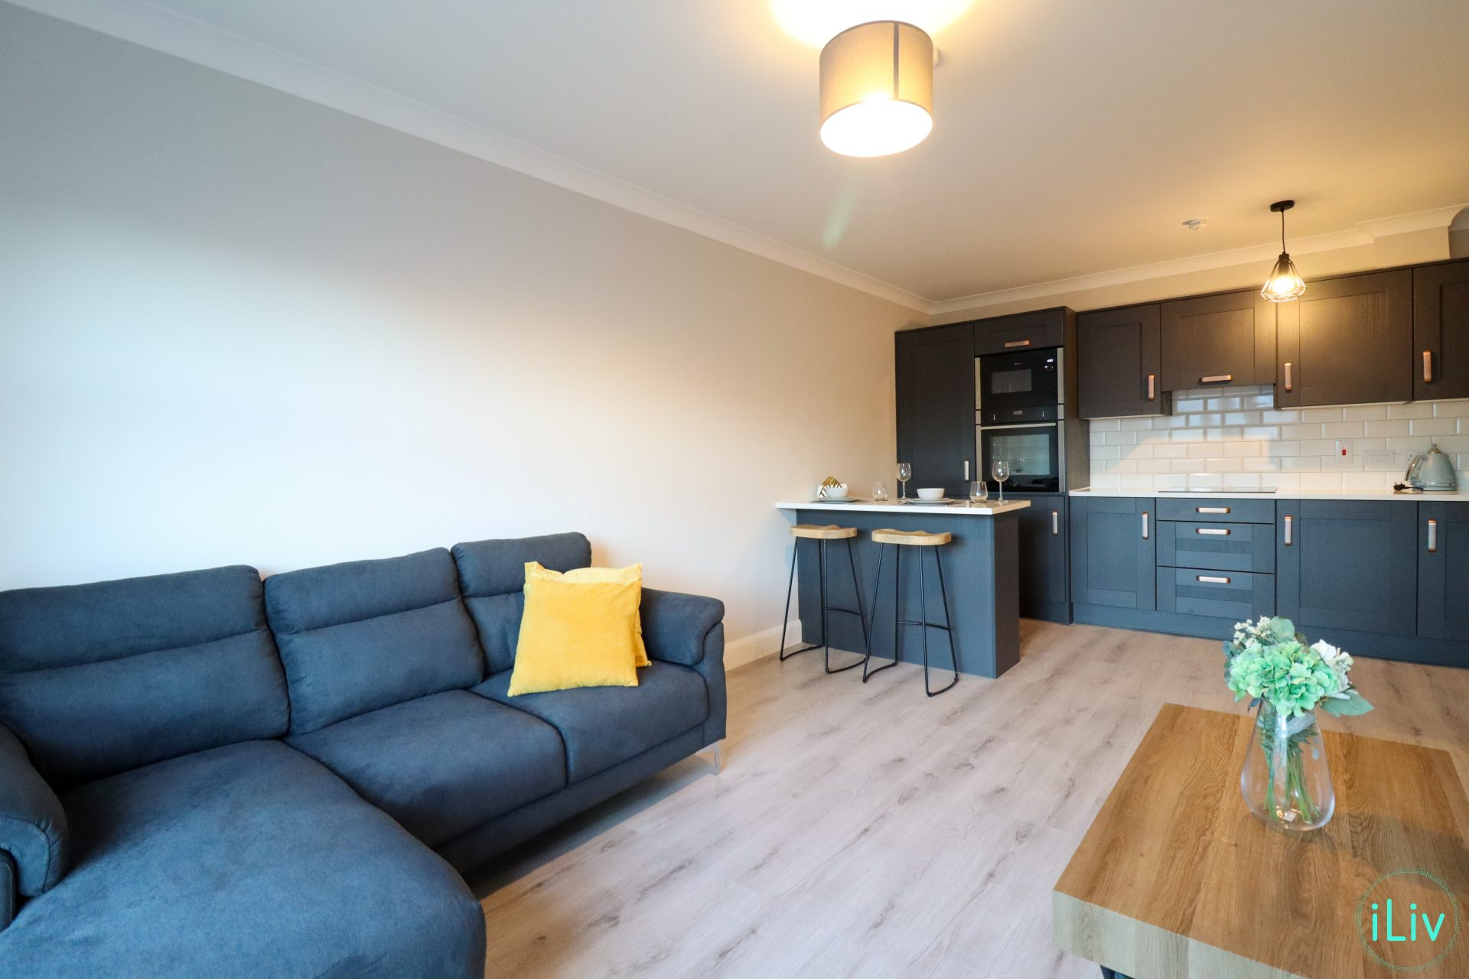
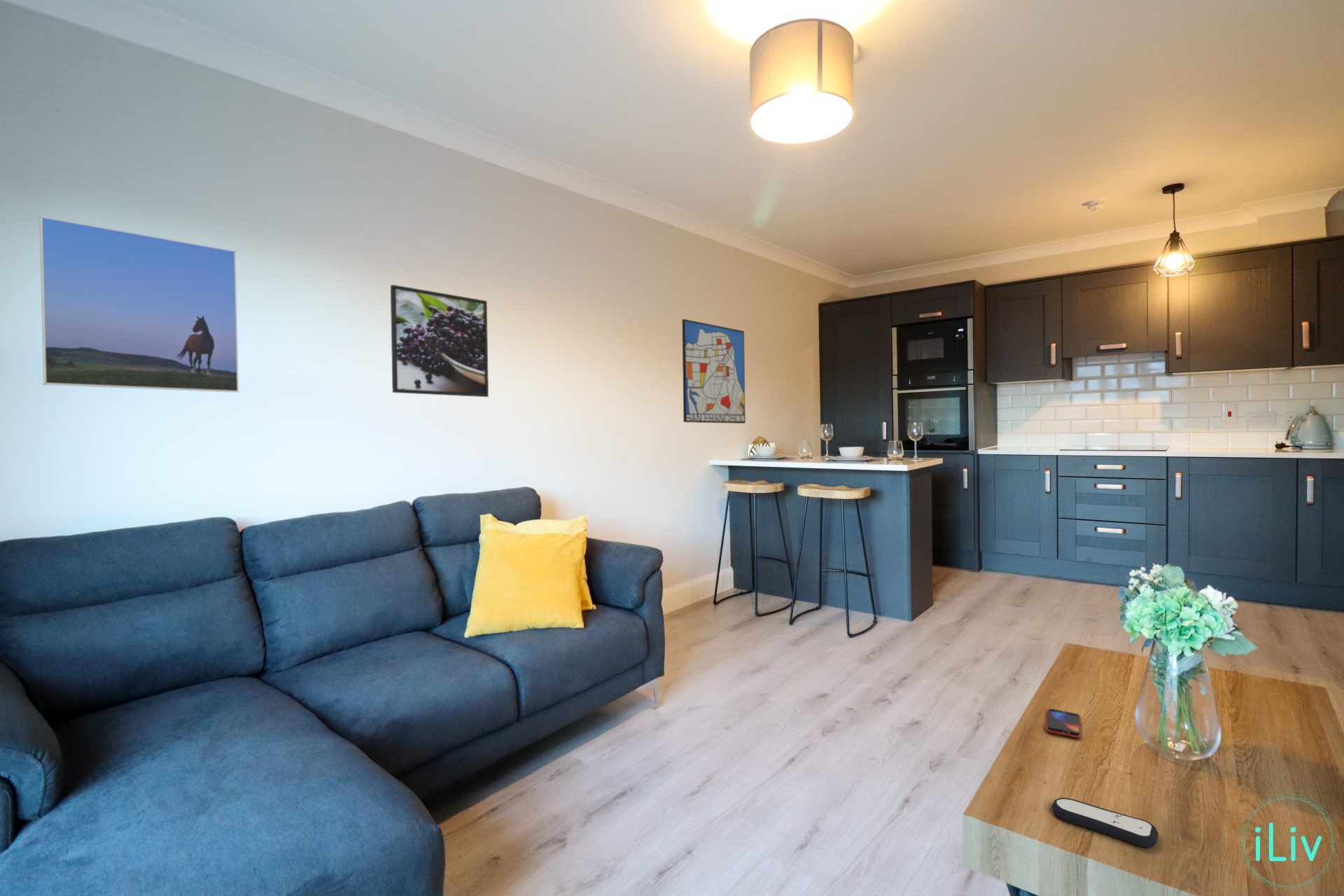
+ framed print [390,284,489,398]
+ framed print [38,216,239,393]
+ smartphone [1045,708,1082,738]
+ wall art [682,318,746,424]
+ remote control [1051,797,1159,848]
